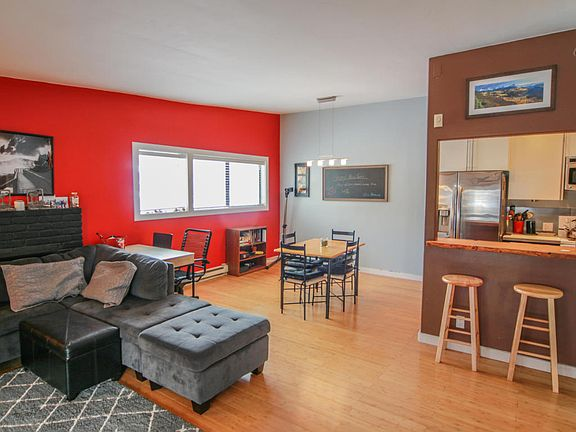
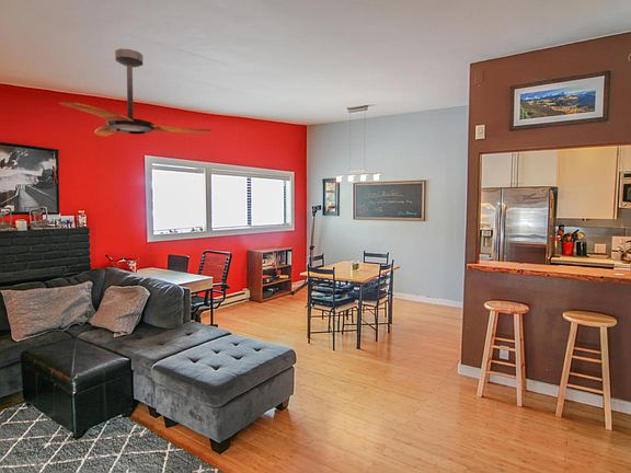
+ ceiling fan [58,48,211,138]
